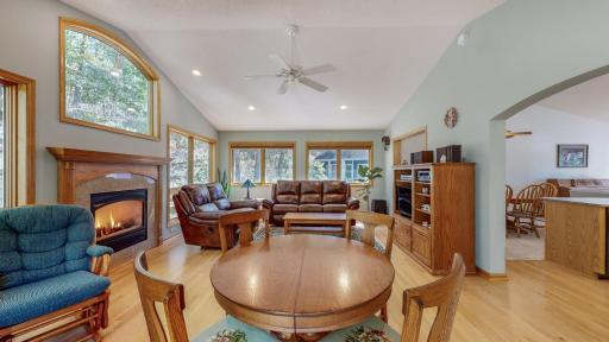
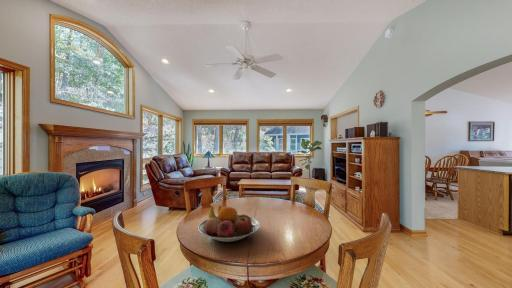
+ fruit bowl [197,205,261,243]
